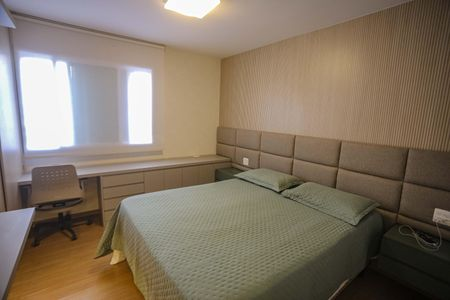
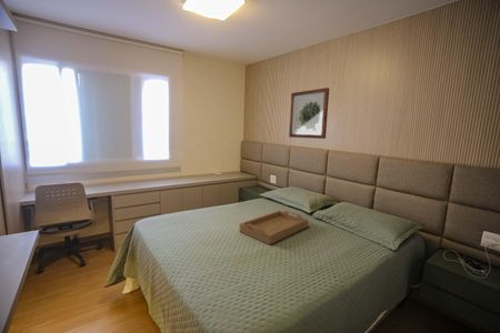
+ wall art [288,87,330,140]
+ serving tray [238,210,310,245]
